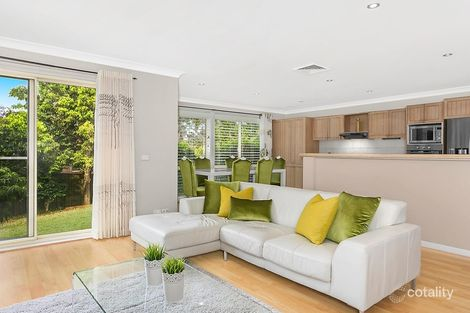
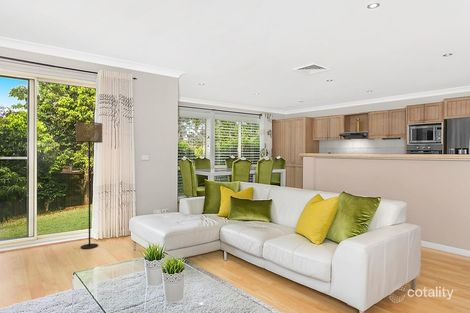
+ floor lamp [75,121,103,250]
